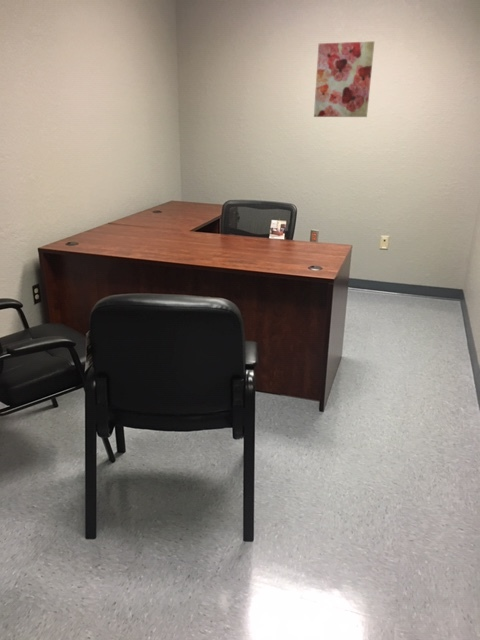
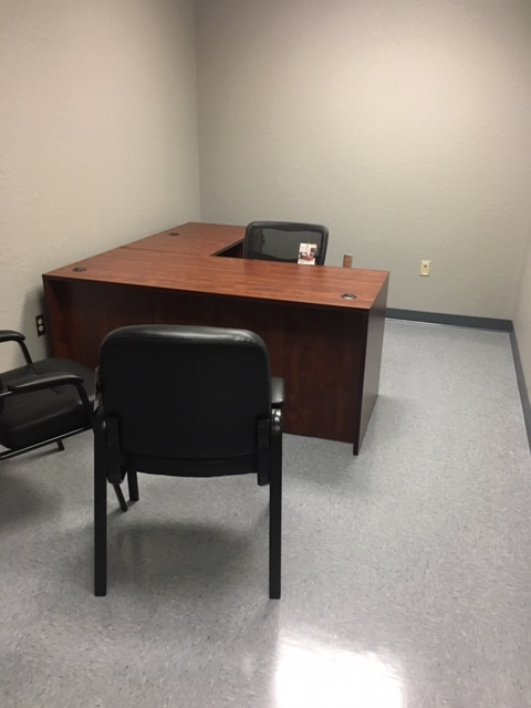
- wall art [313,40,375,118]
